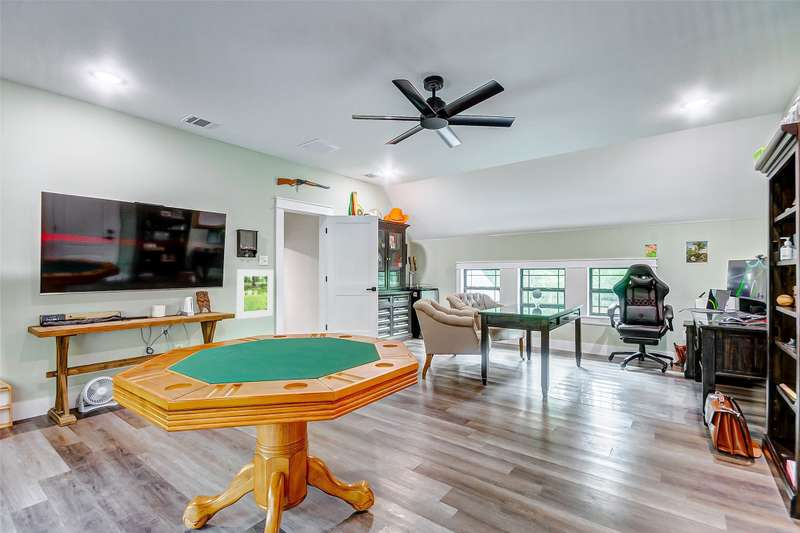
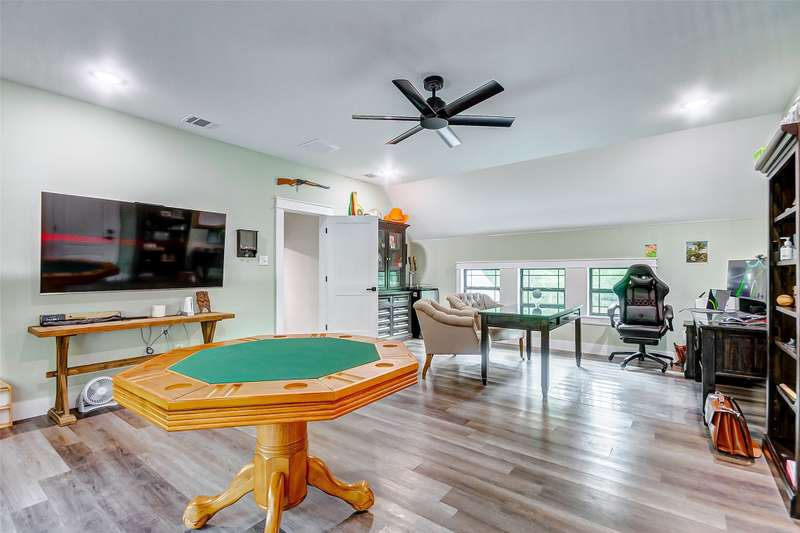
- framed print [236,269,274,320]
